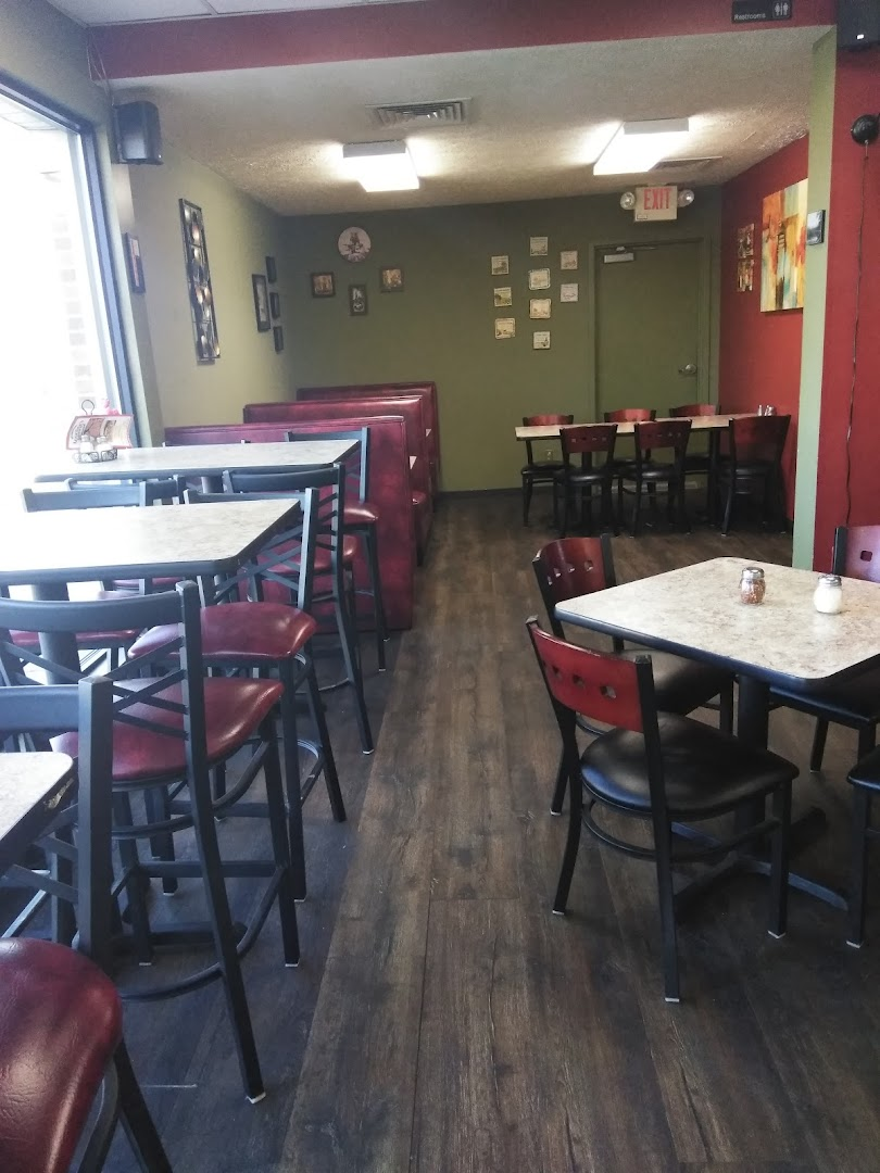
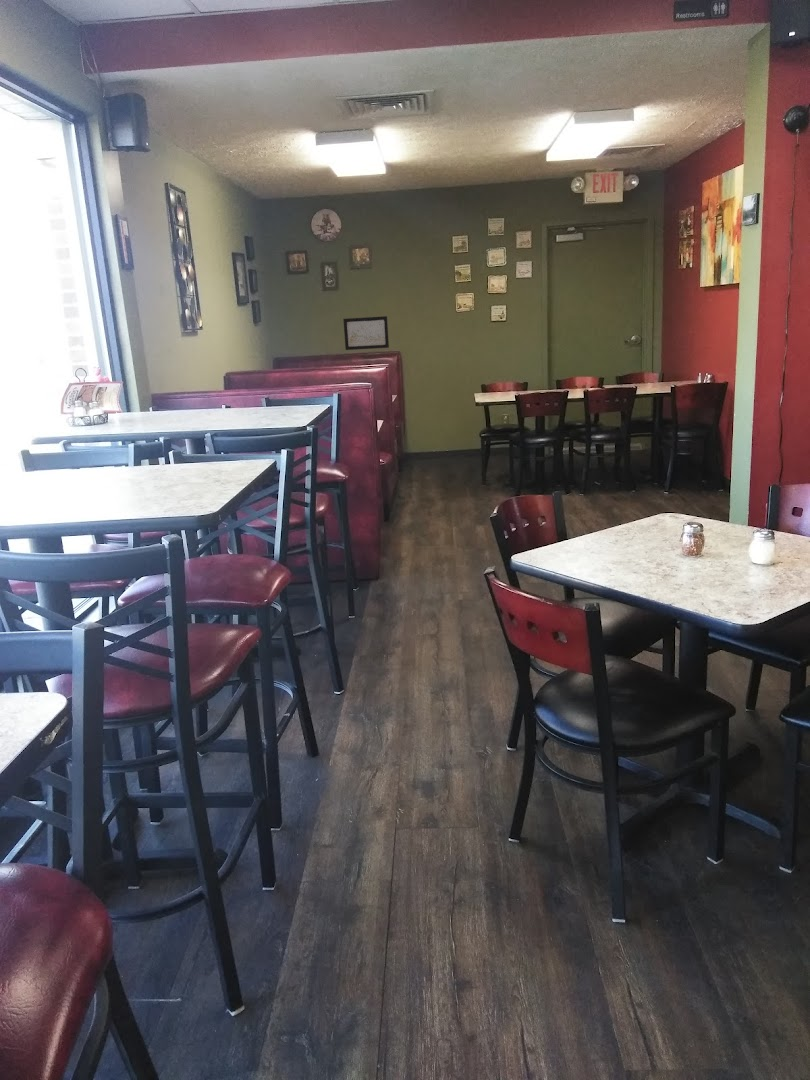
+ wall art [342,315,390,351]
